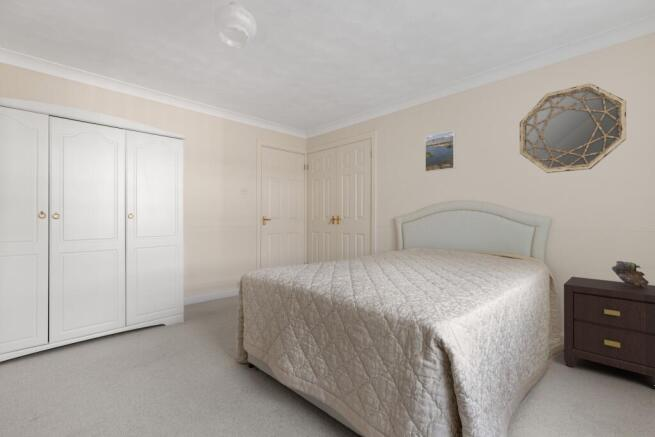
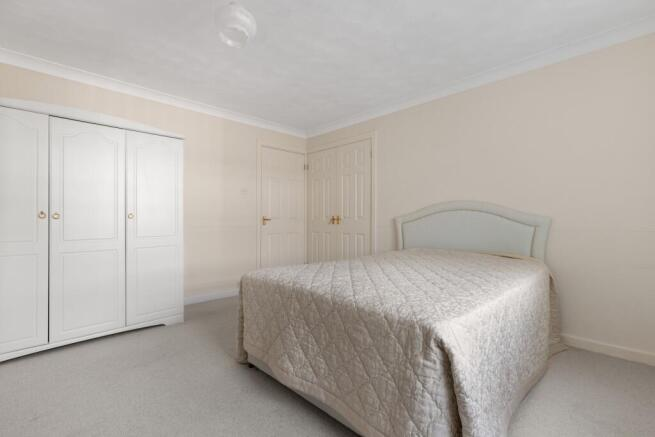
- nightstand [563,276,655,384]
- home mirror [519,82,627,174]
- coral [611,260,650,287]
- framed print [424,130,456,173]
